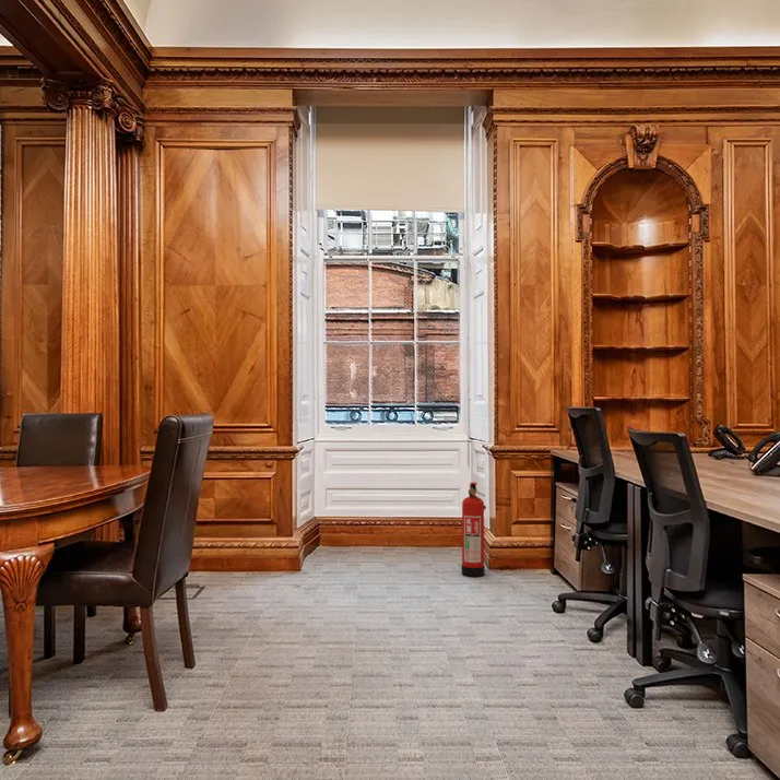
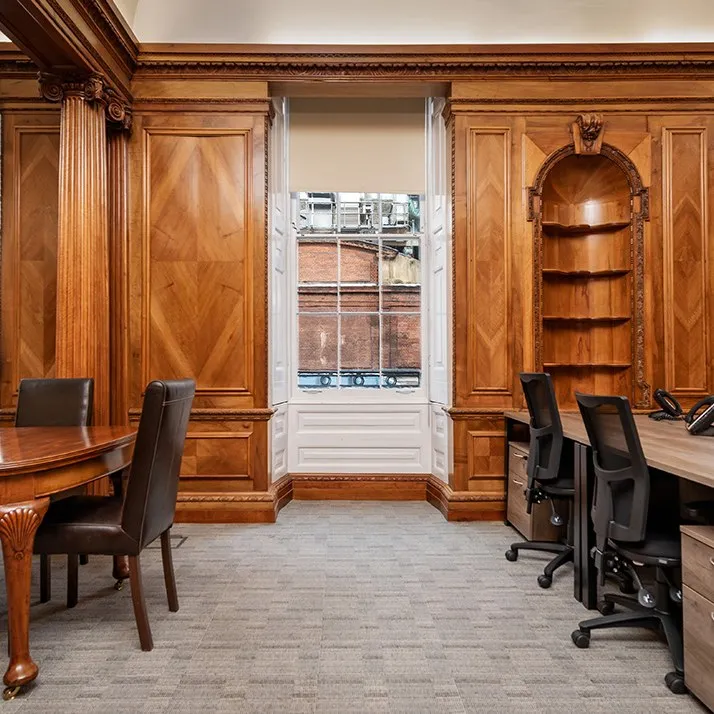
- fire extinguisher [461,482,487,579]
